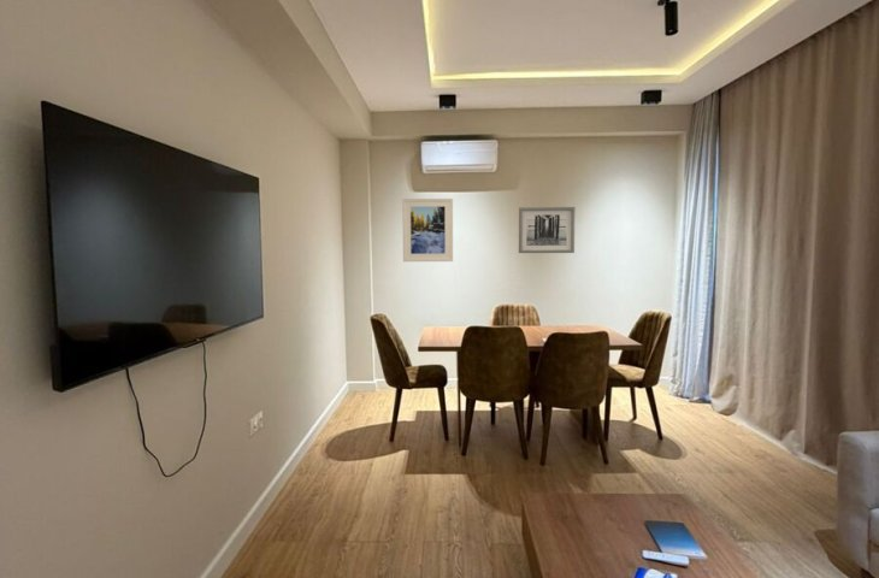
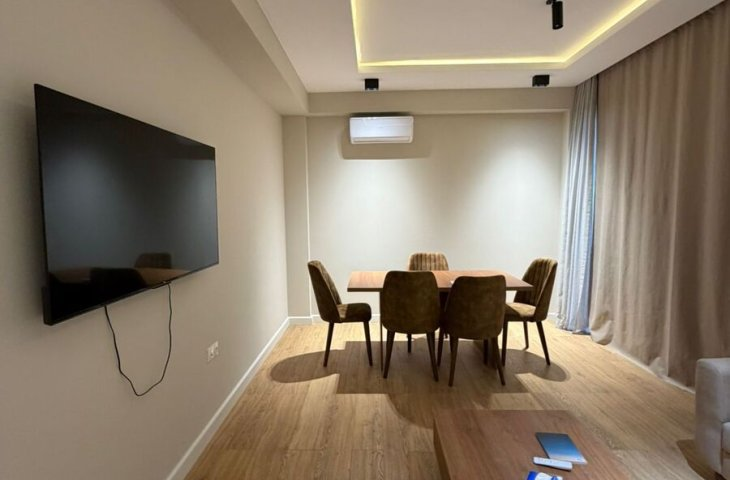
- wall art [518,206,577,254]
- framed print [401,197,454,263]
